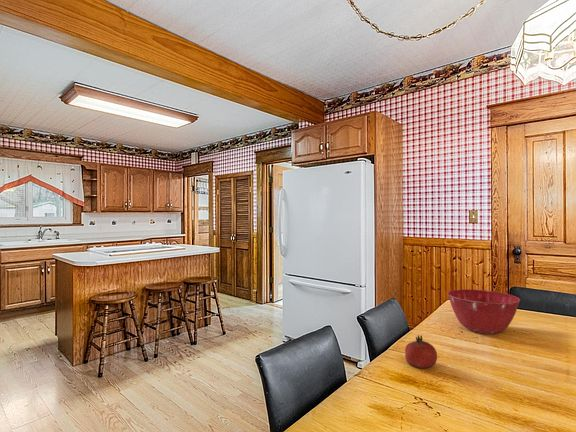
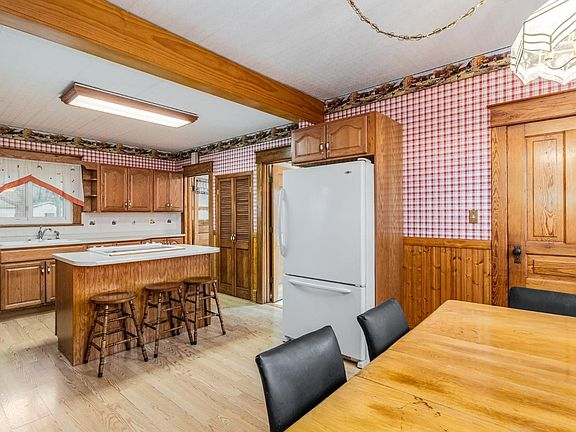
- mixing bowl [446,288,521,335]
- fruit [404,334,438,369]
